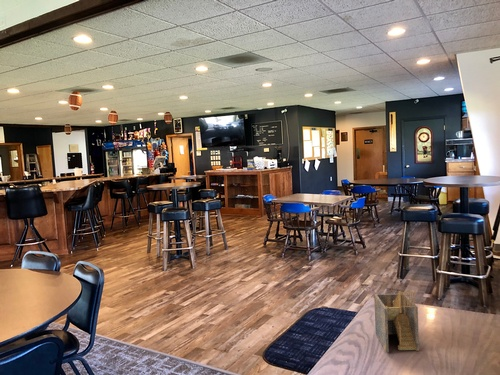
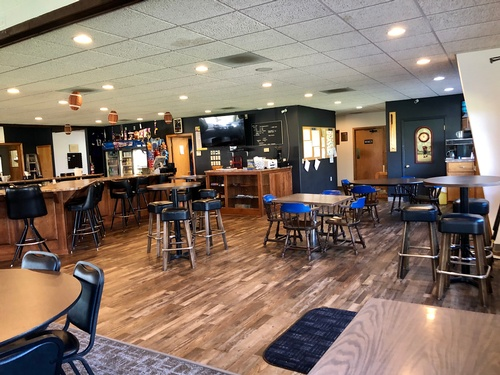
- napkin holder [373,290,420,353]
